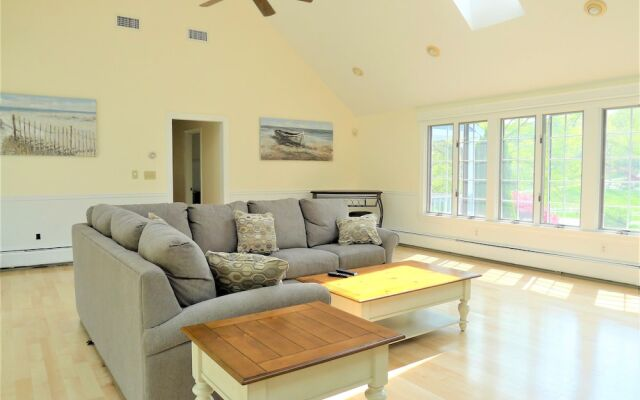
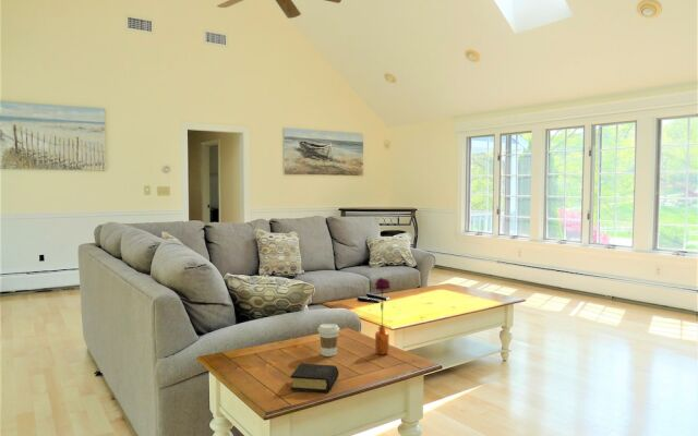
+ coffee cup [317,323,340,358]
+ book [289,363,340,393]
+ flower [372,277,393,355]
